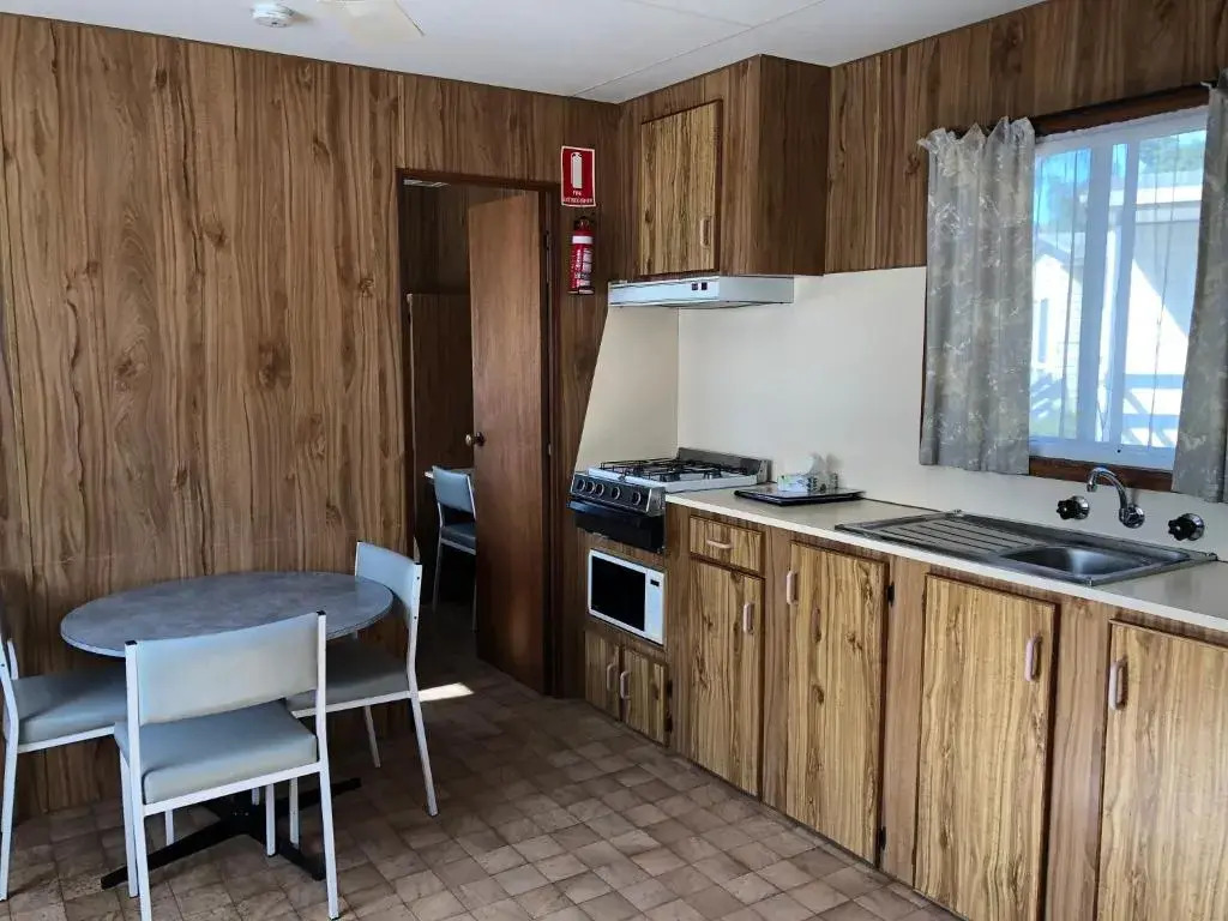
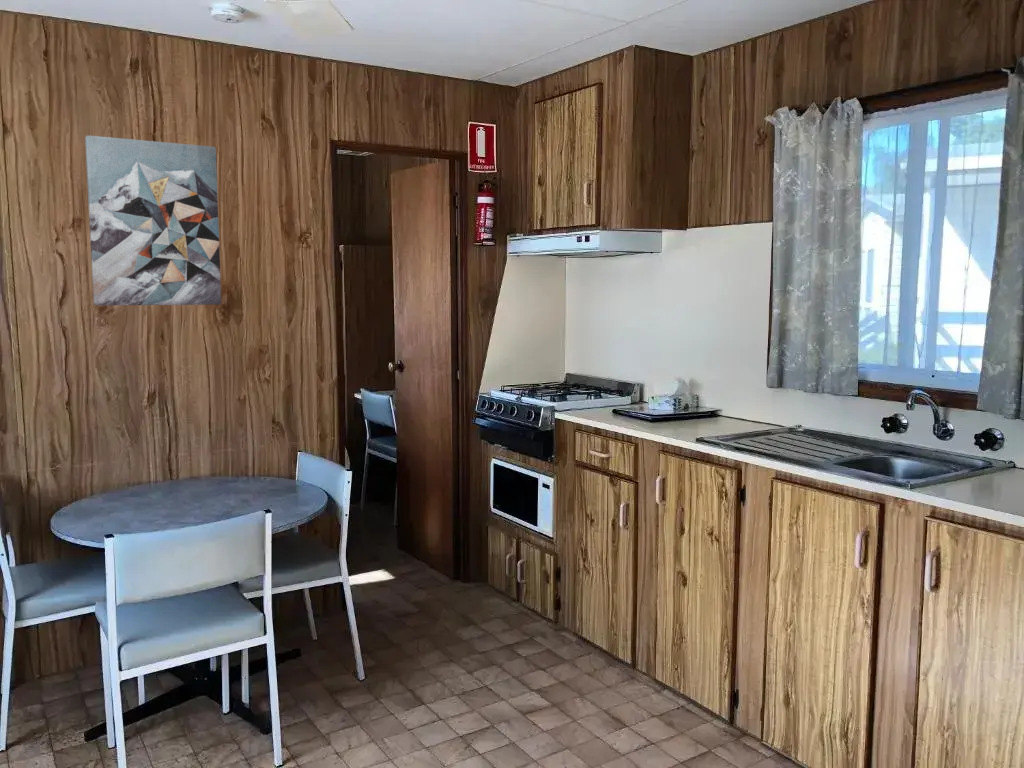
+ wall art [84,135,222,306]
